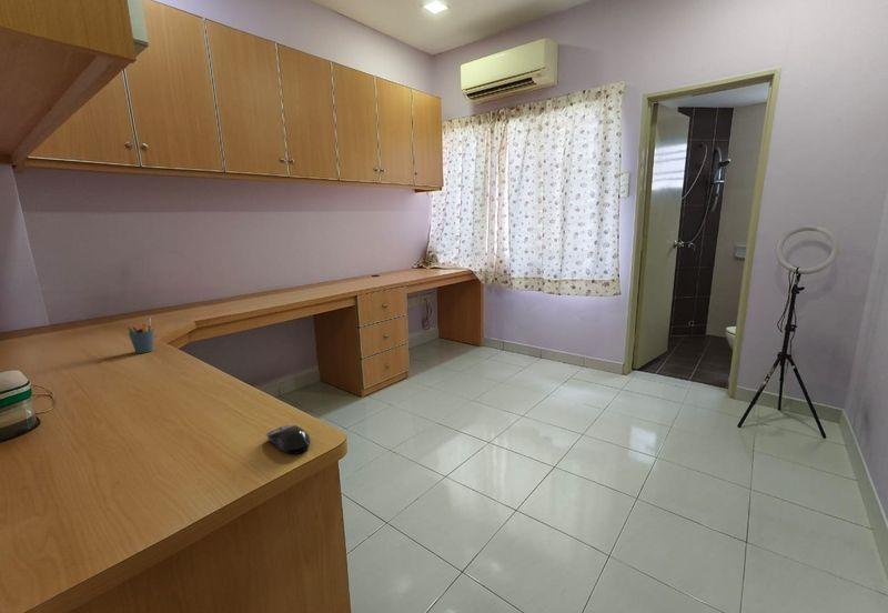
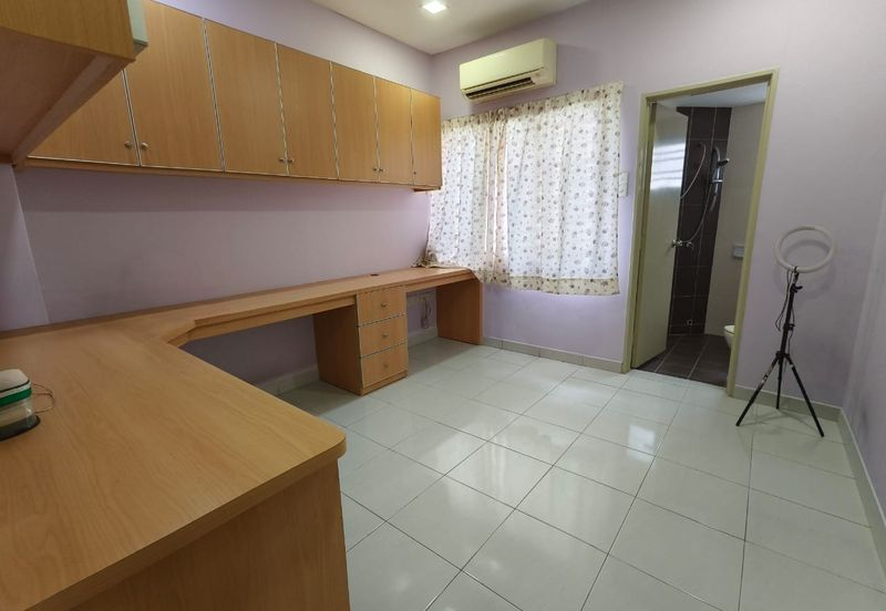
- pen holder [127,316,154,354]
- computer mouse [265,424,312,455]
